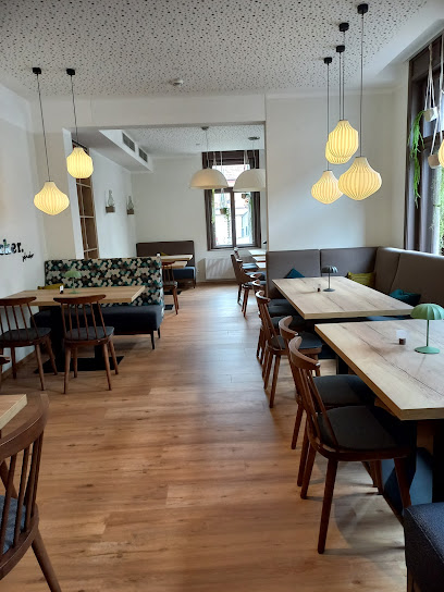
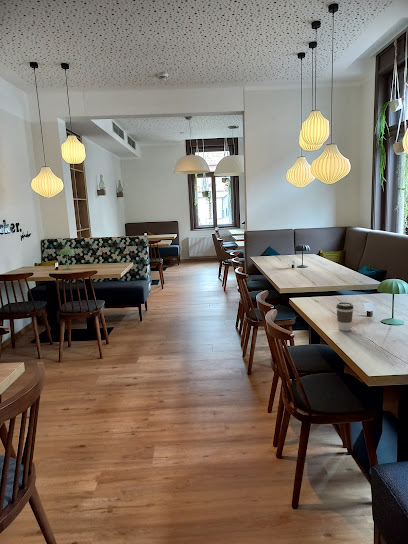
+ coffee cup [335,301,354,332]
